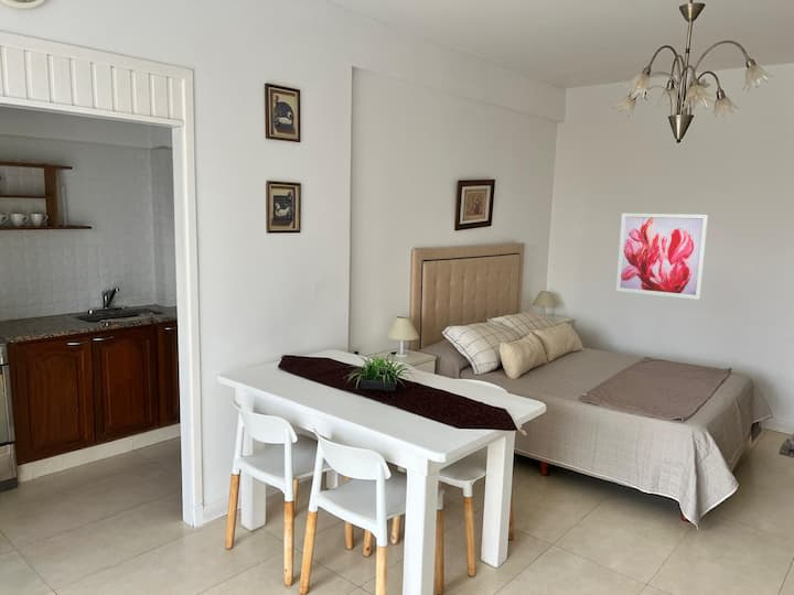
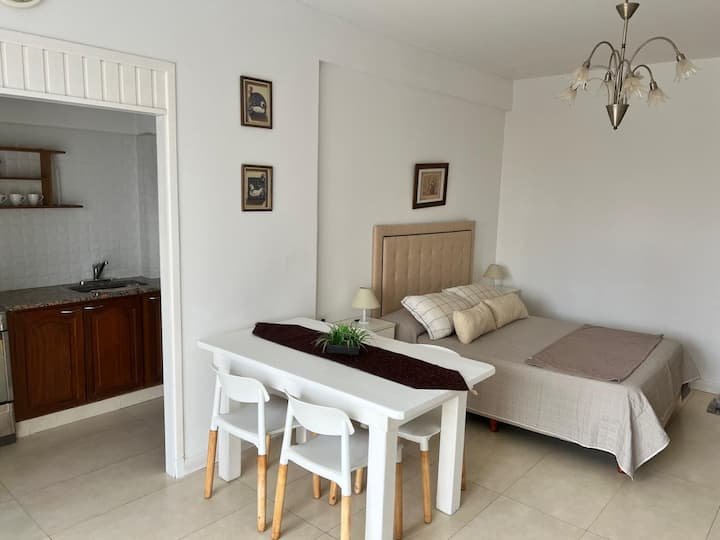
- wall art [615,213,709,301]
